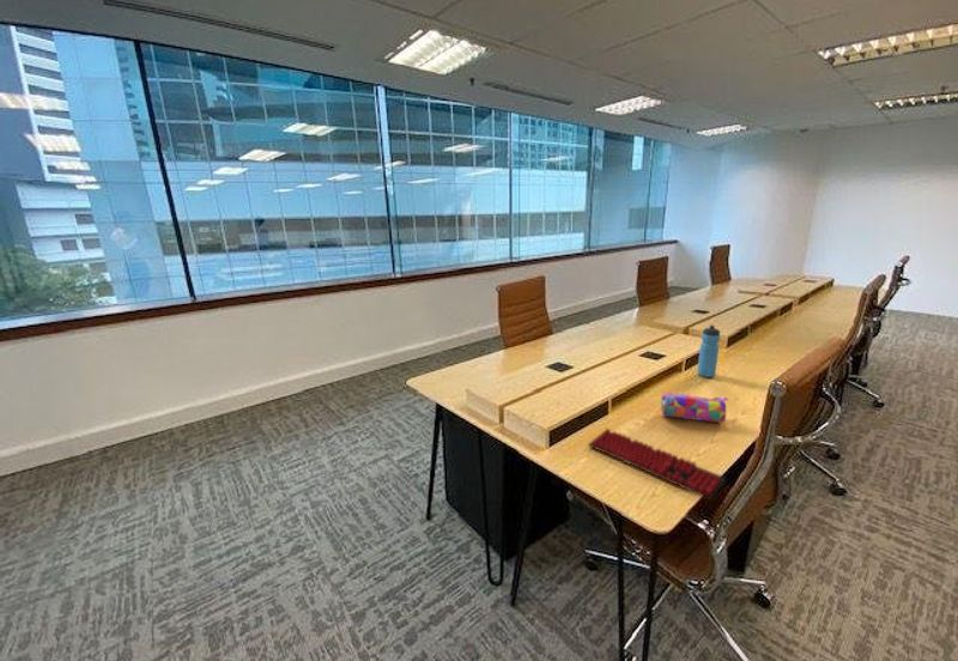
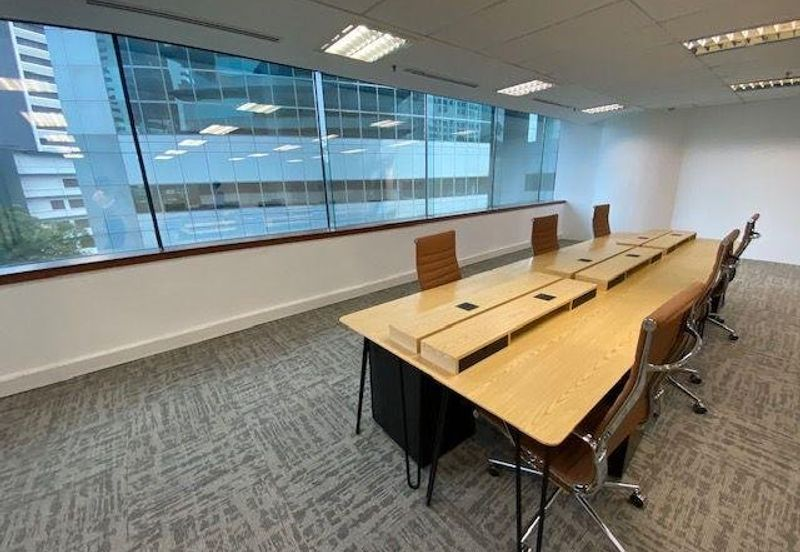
- pencil case [660,392,729,424]
- water bottle [696,325,721,378]
- keyboard [587,427,727,501]
